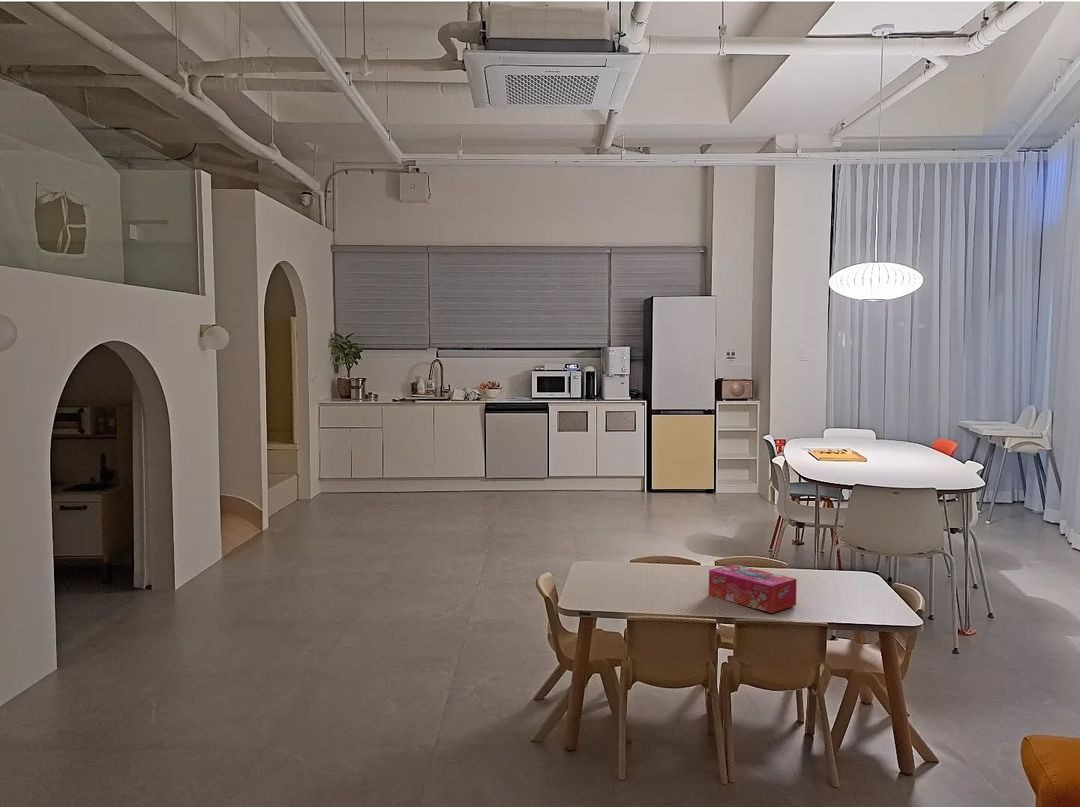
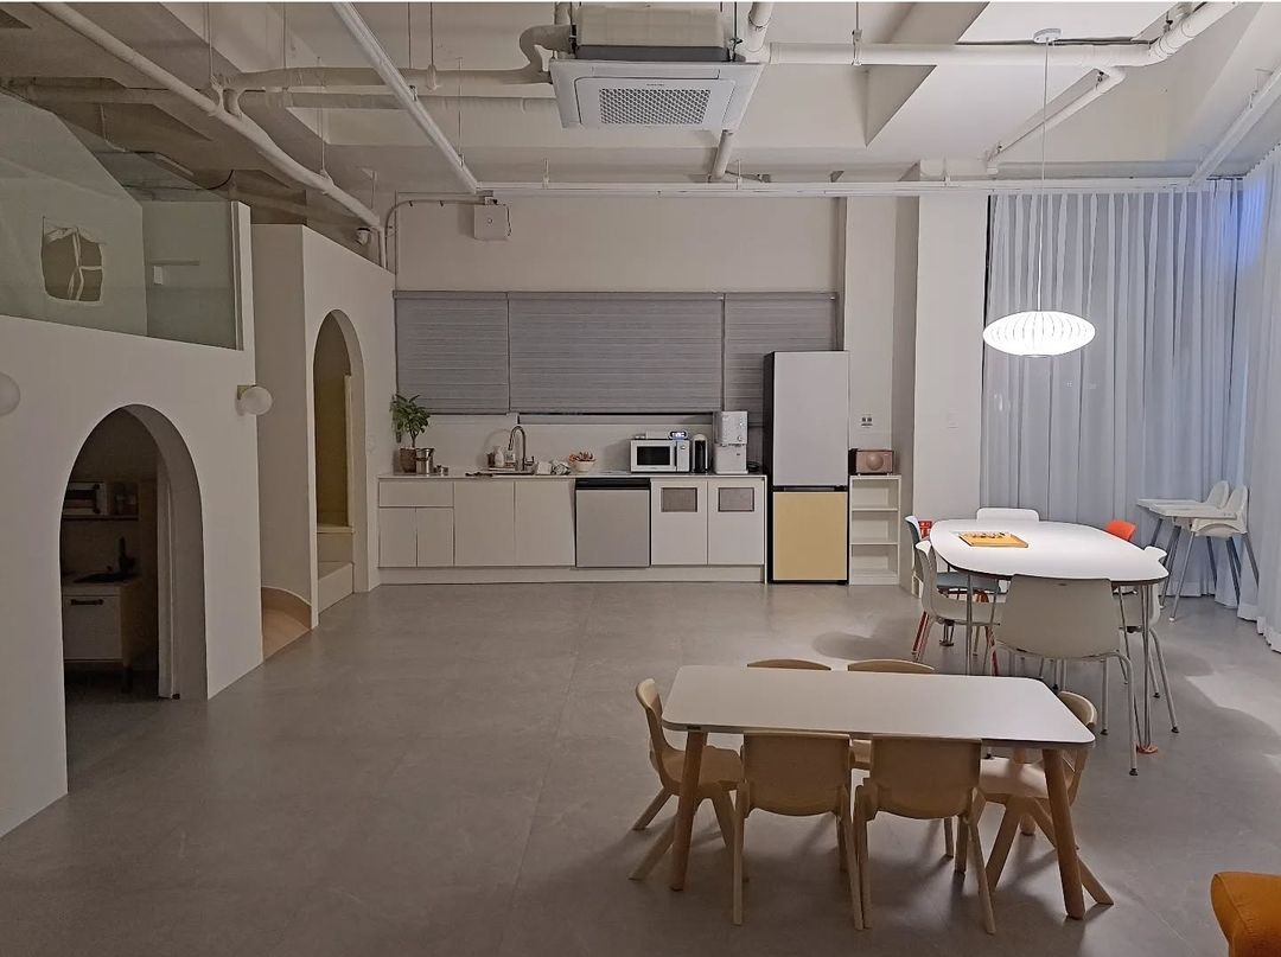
- tissue box [708,563,797,614]
